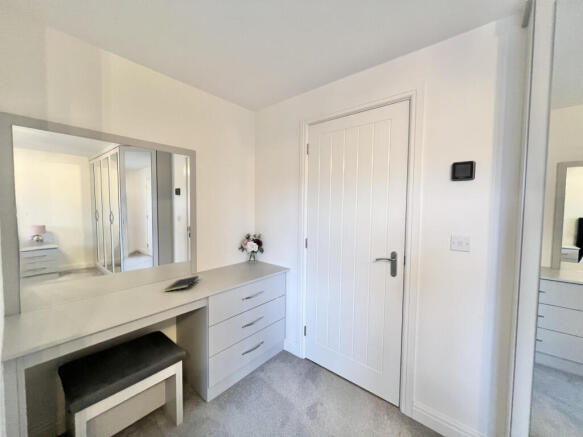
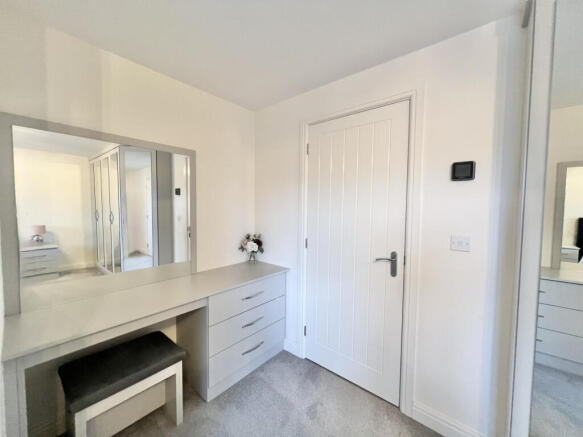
- notepad [163,275,200,293]
